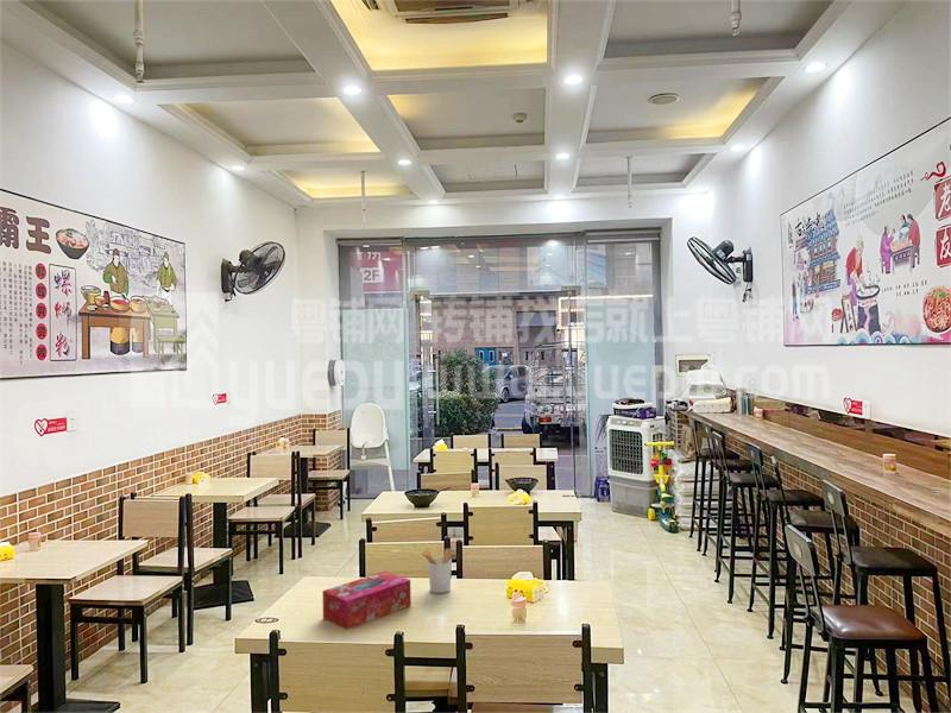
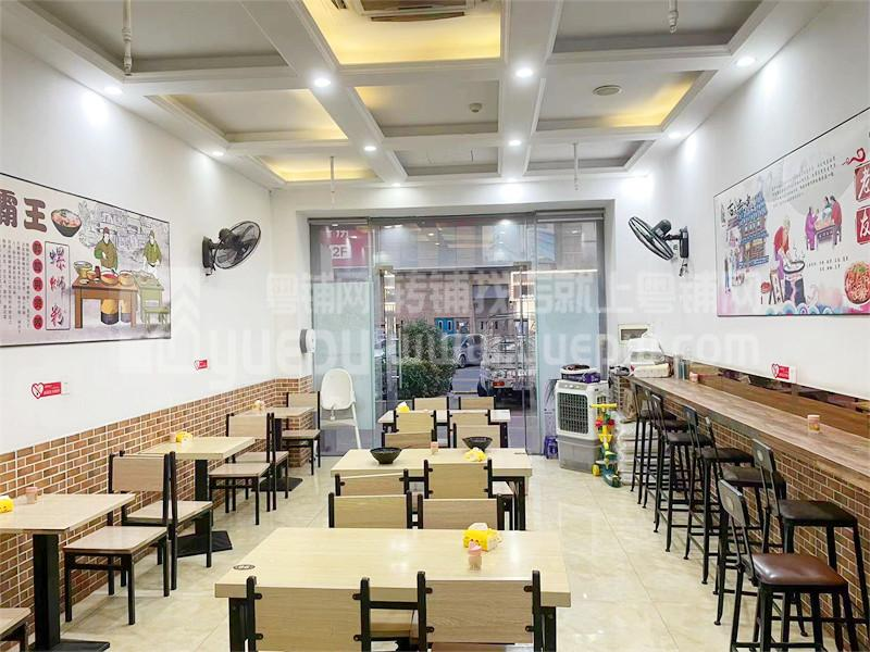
- utensil holder [418,548,453,594]
- tissue box [321,570,412,631]
